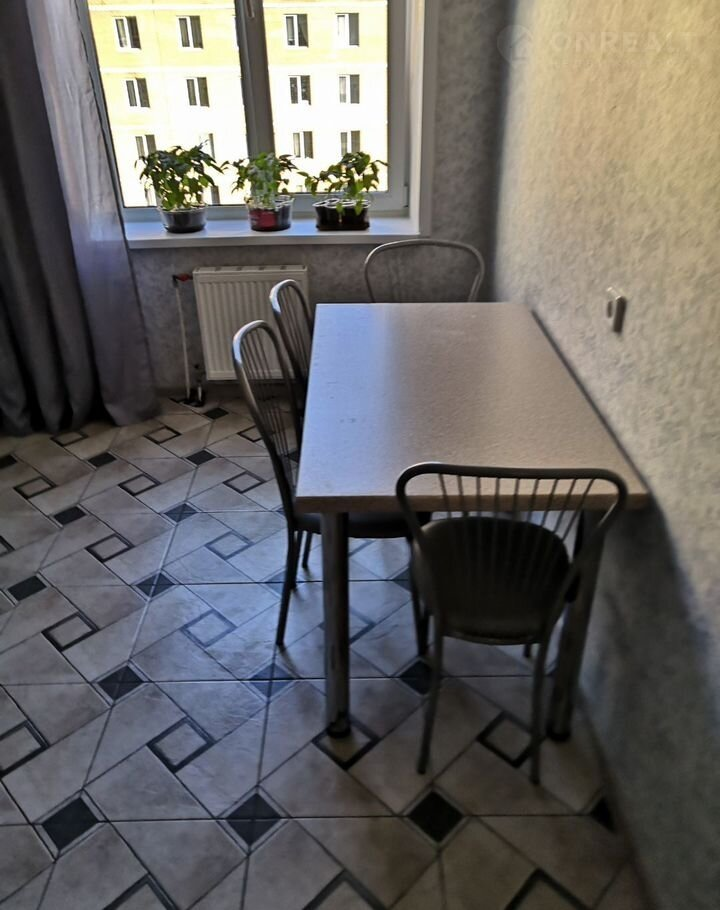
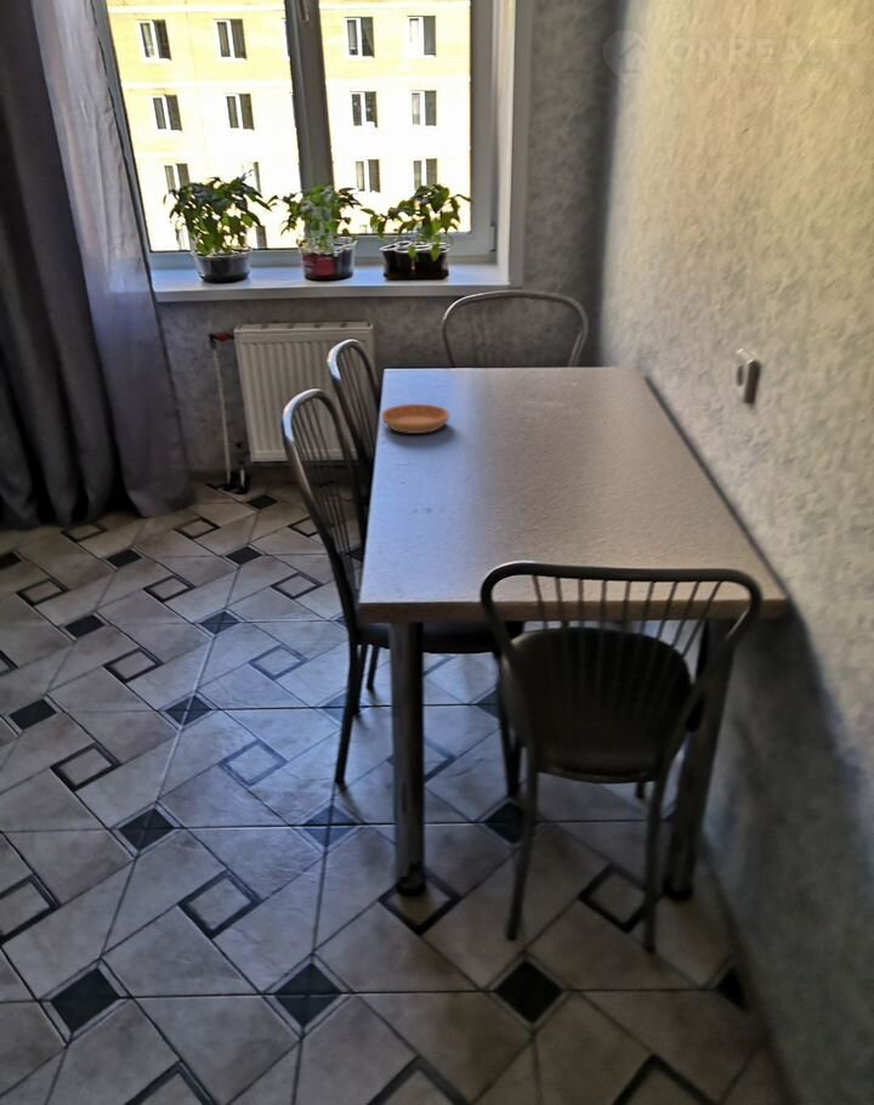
+ saucer [380,403,450,435]
